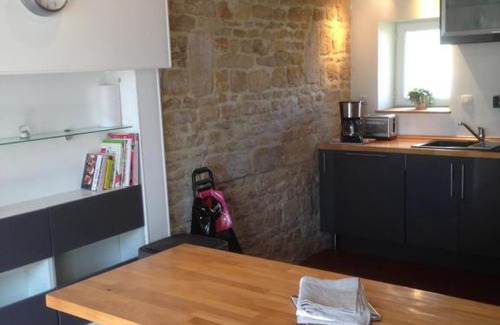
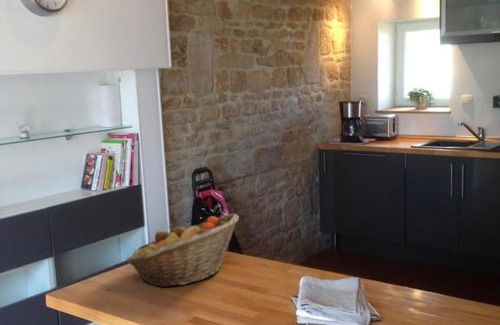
+ fruit basket [125,213,240,288]
